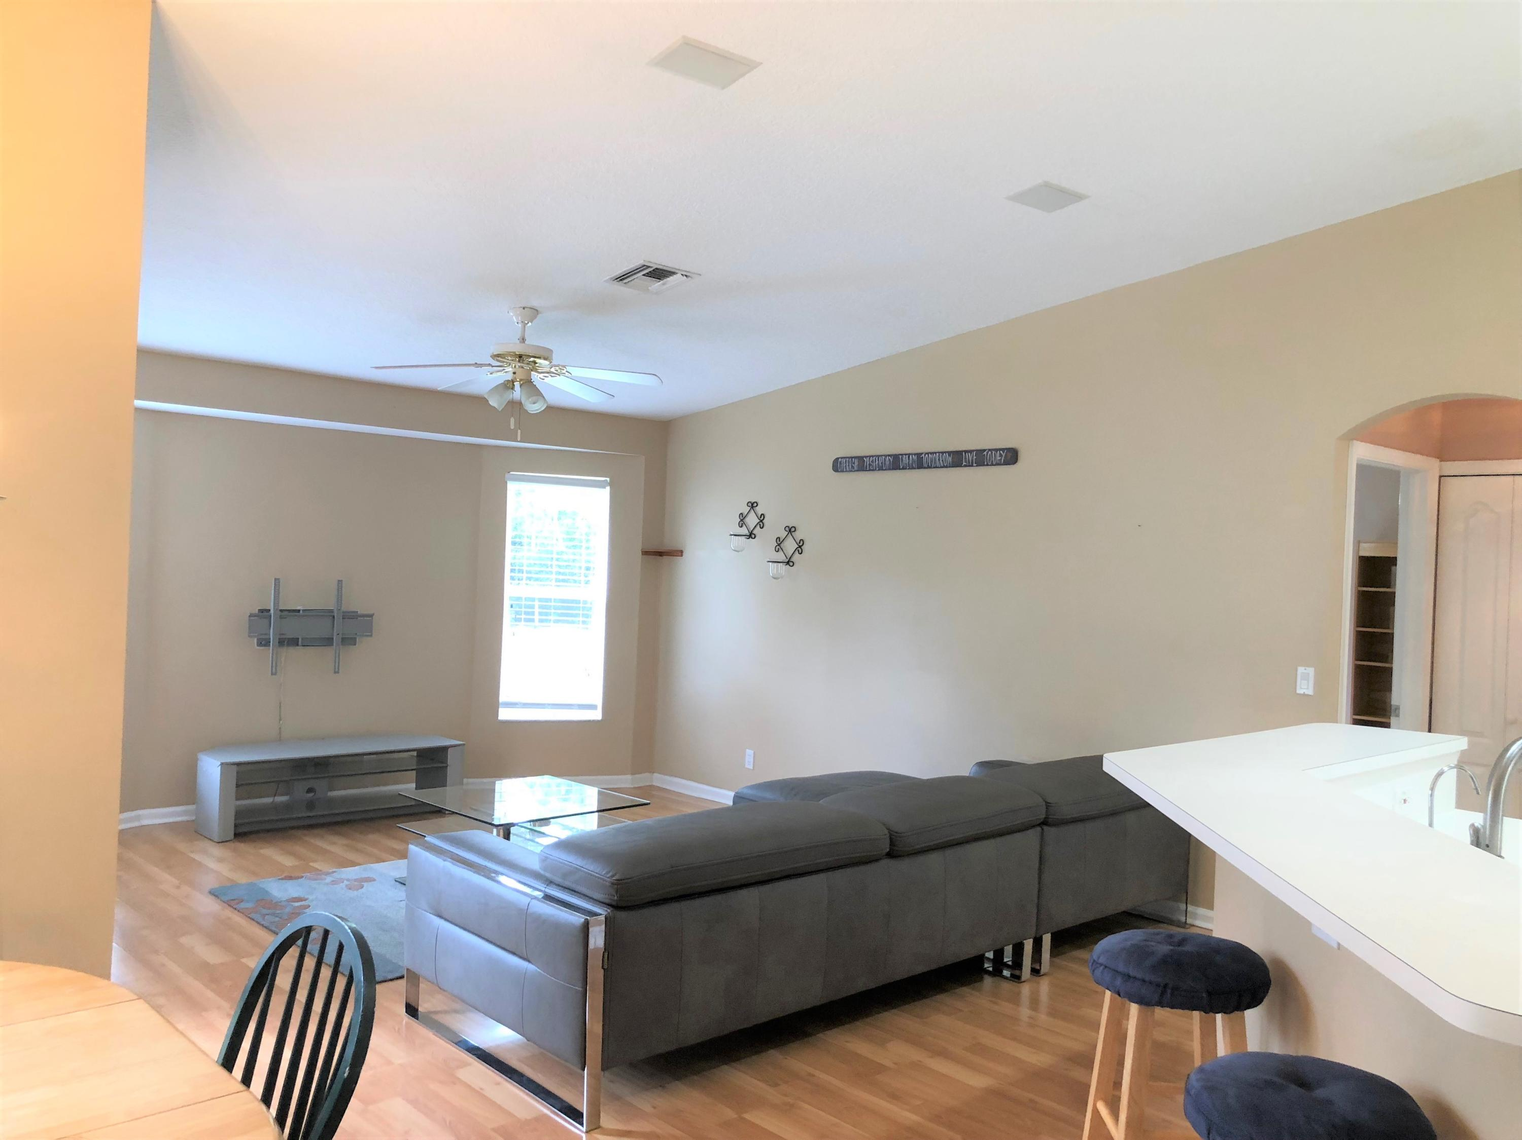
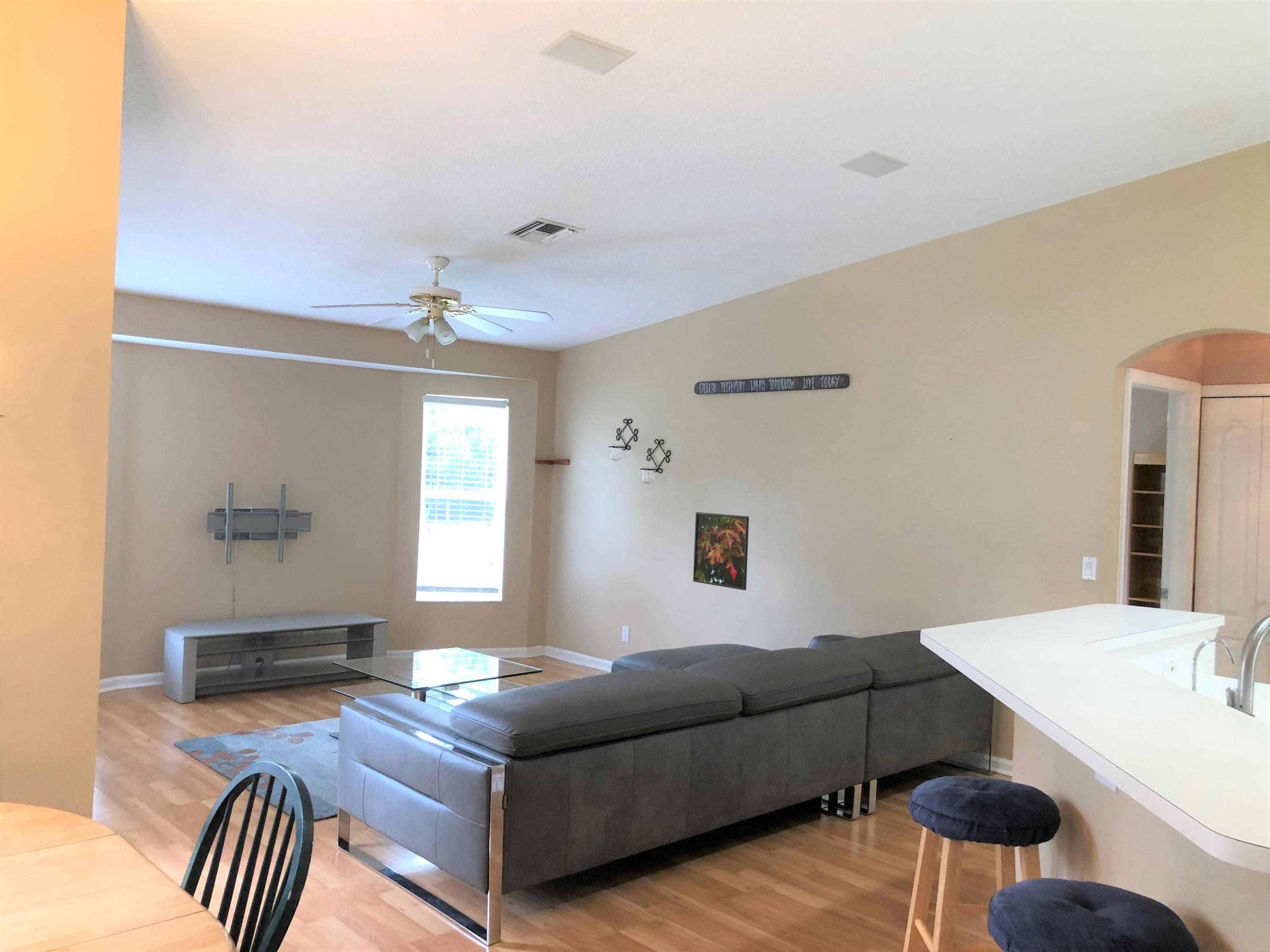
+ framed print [693,512,749,591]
